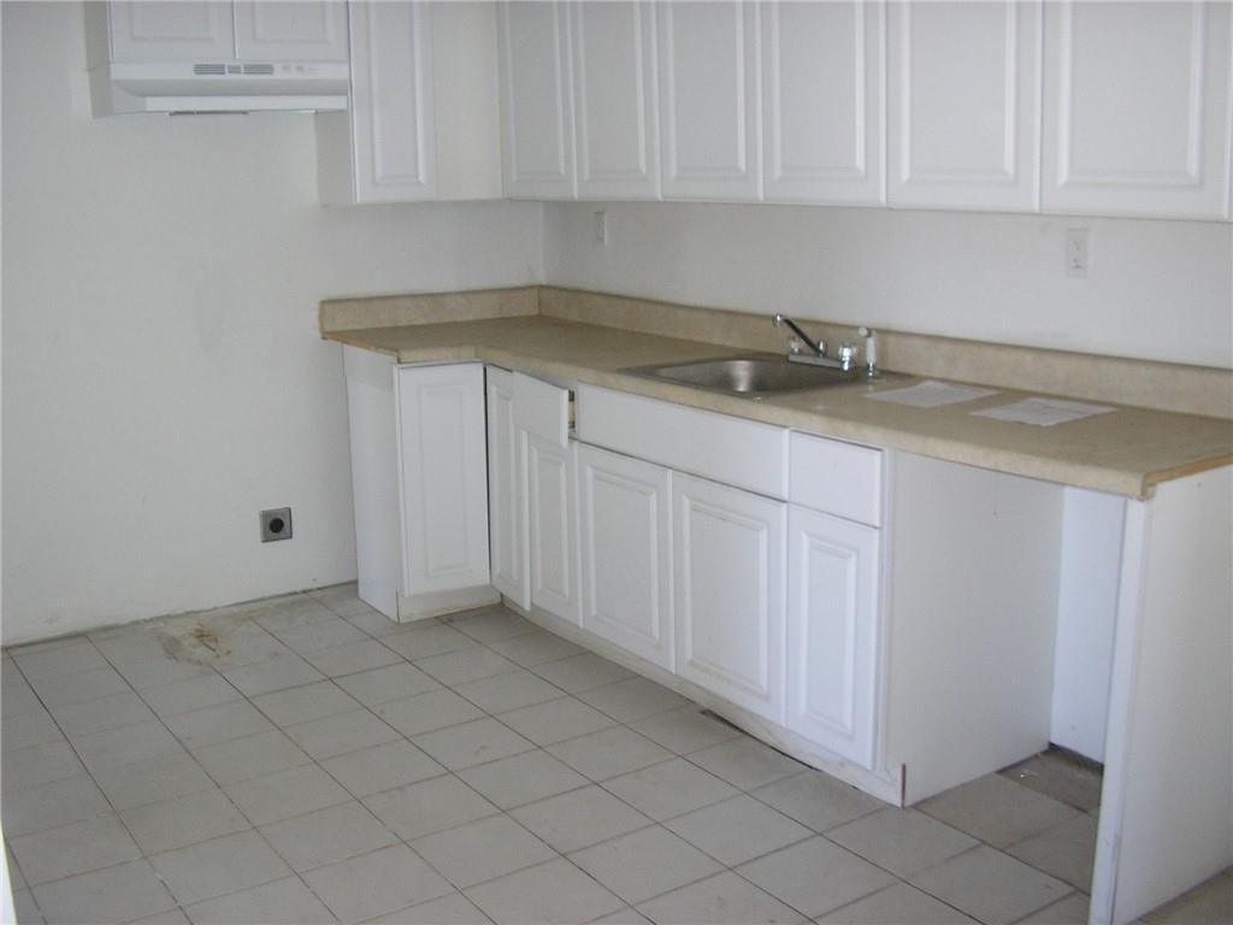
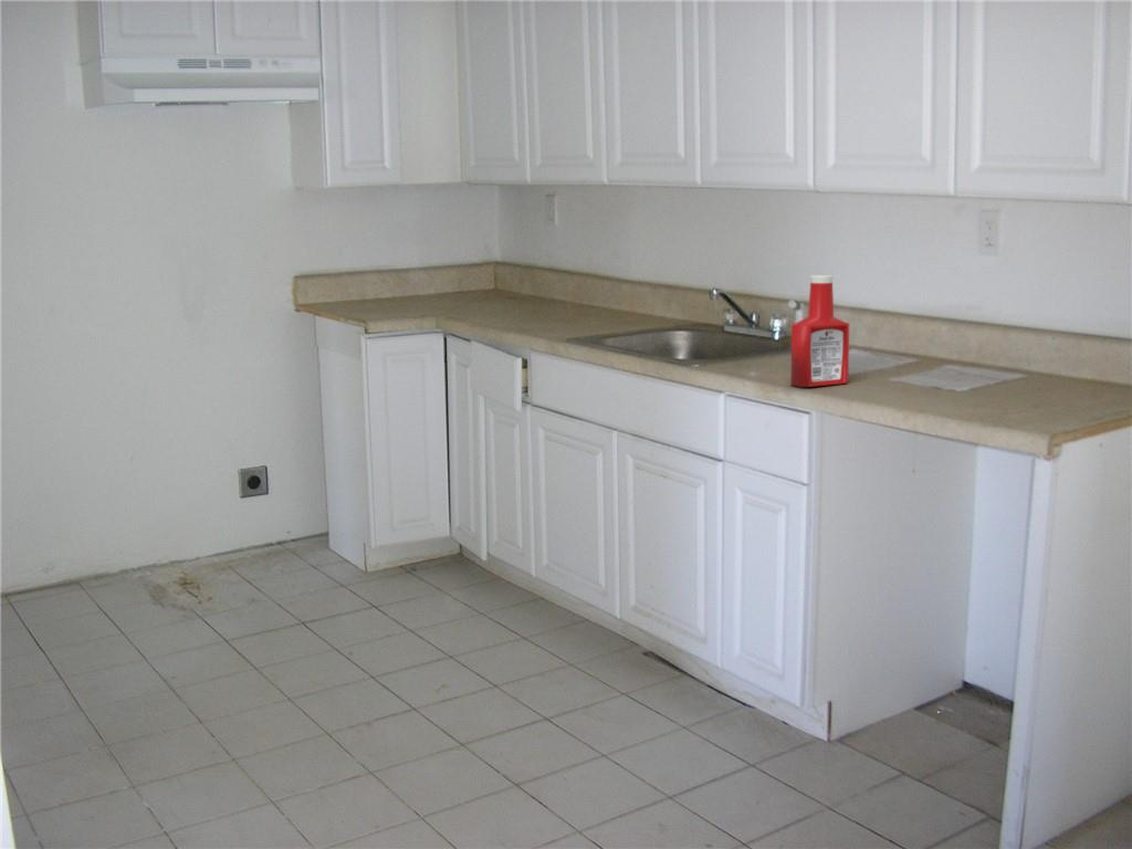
+ soap bottle [789,274,850,388]
